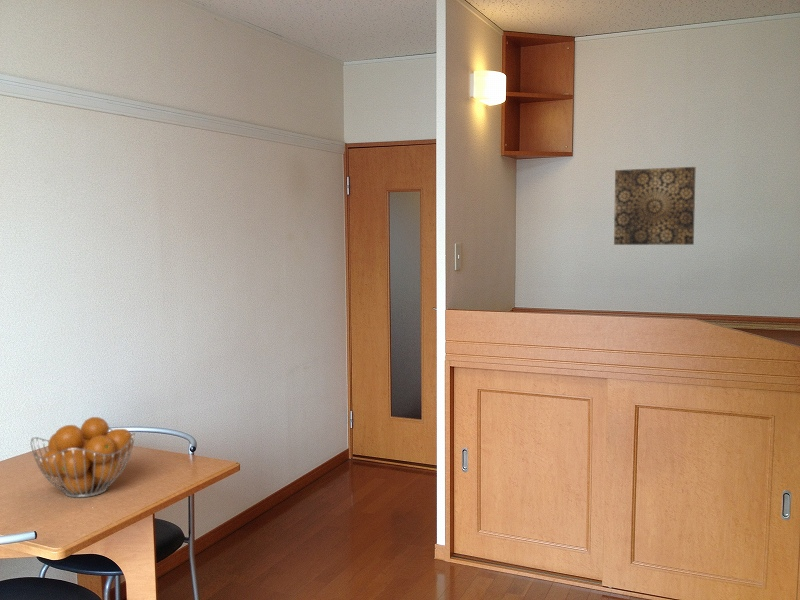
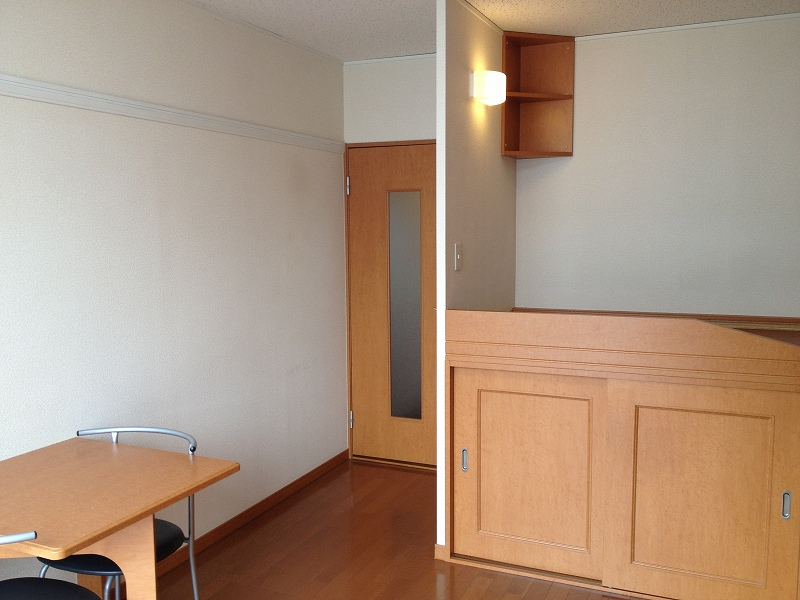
- fruit basket [30,416,137,499]
- wall art [613,166,697,246]
